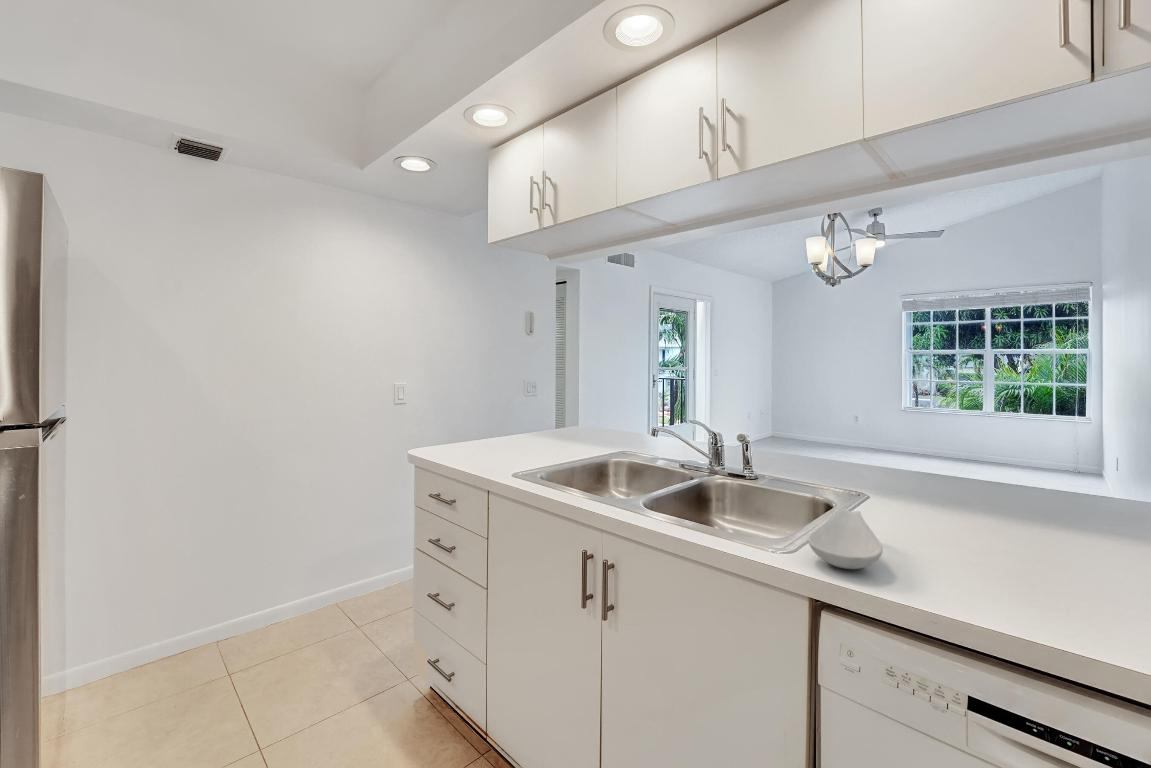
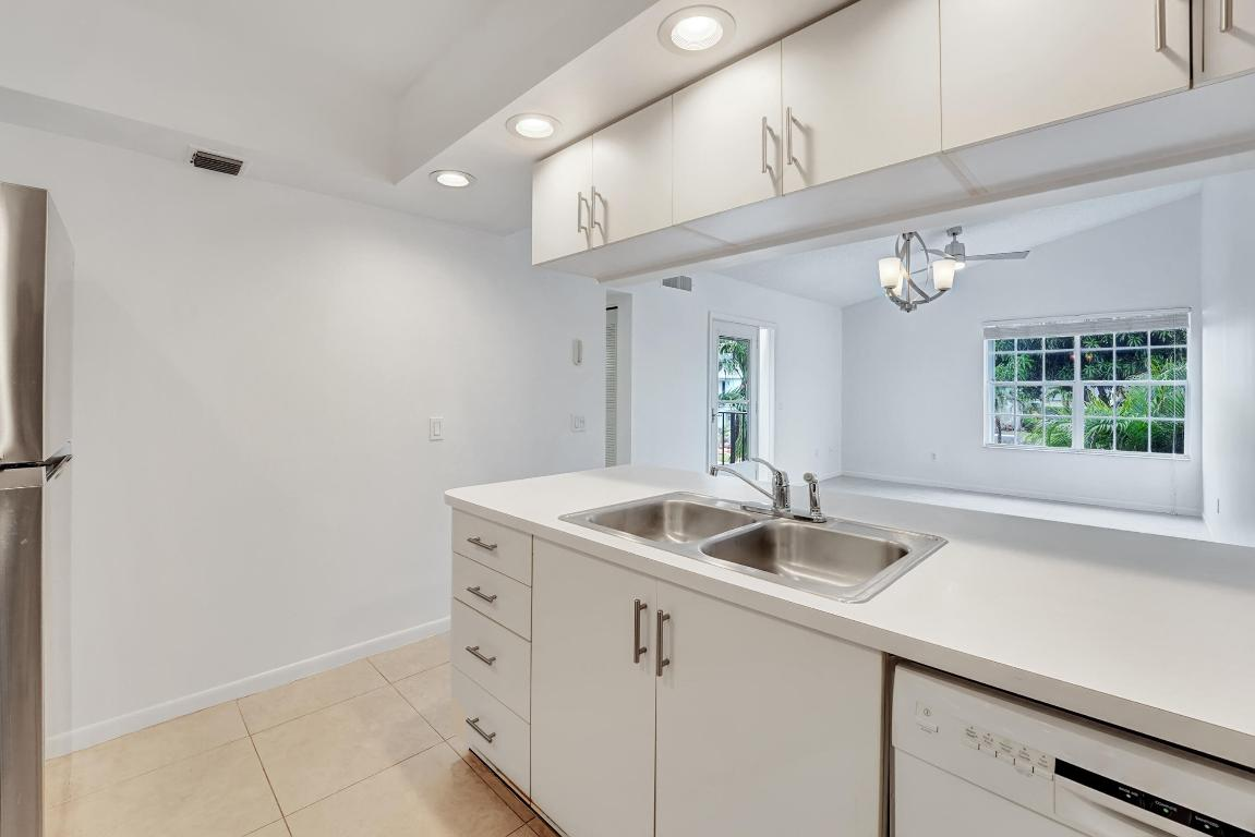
- spoon rest [807,508,884,570]
